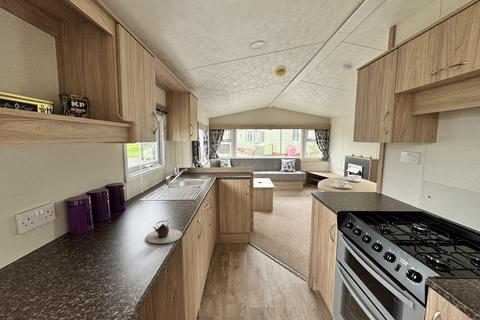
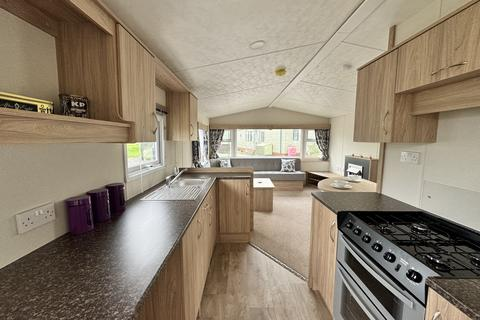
- teapot [145,220,183,244]
